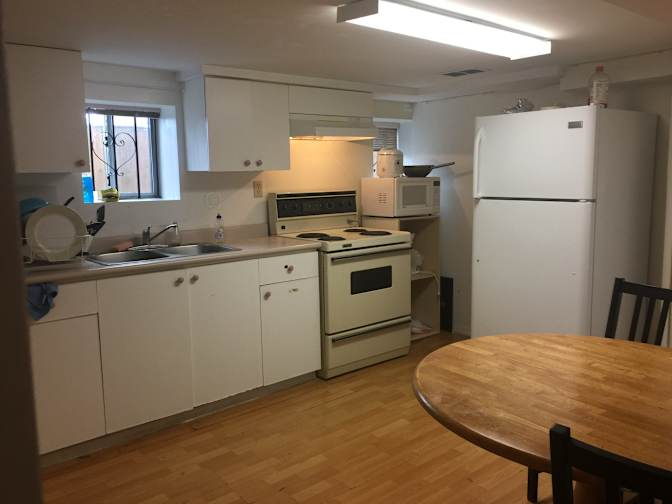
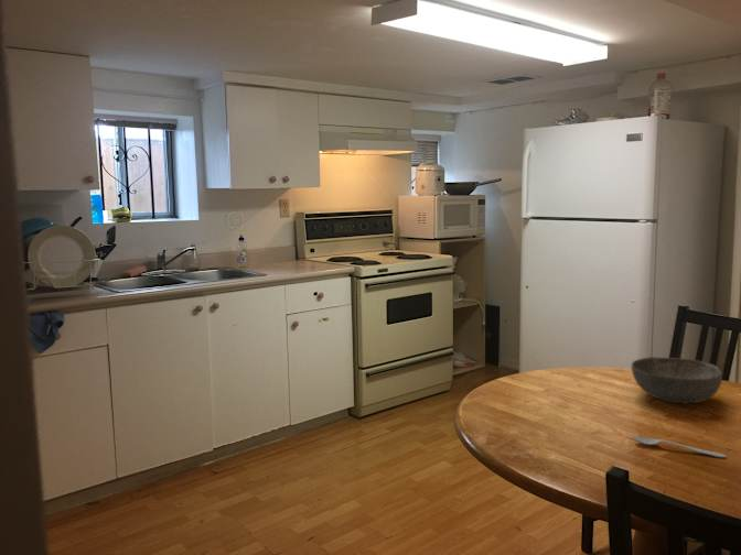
+ spoon [632,435,727,458]
+ bowl [631,356,723,404]
